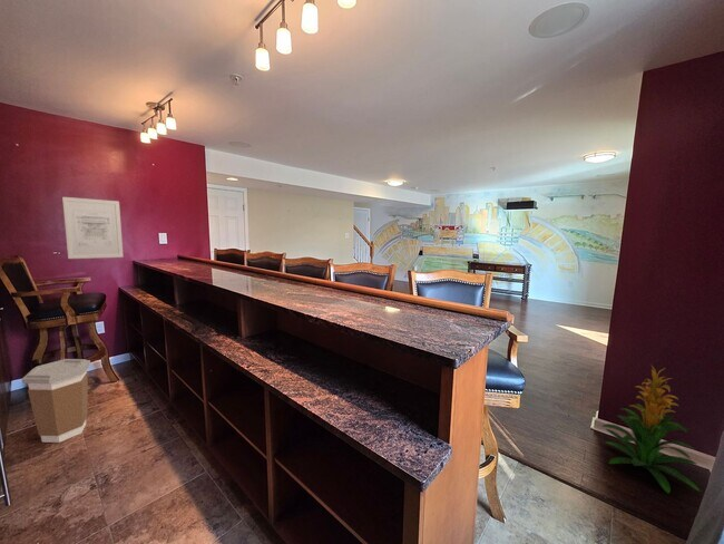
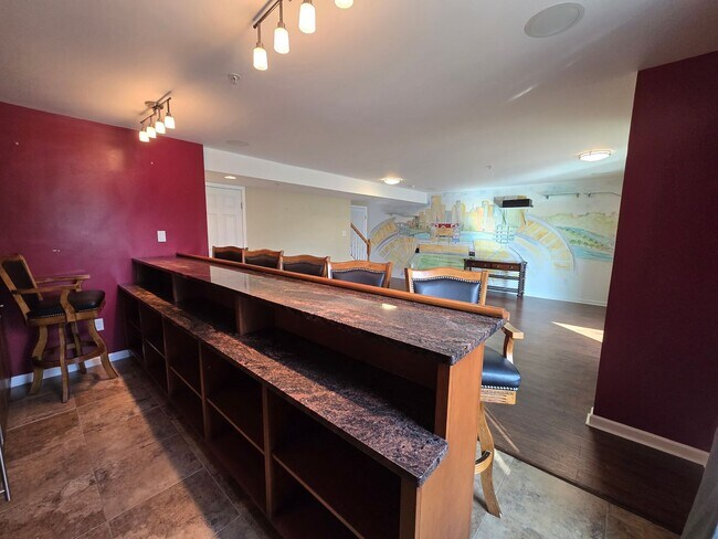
- indoor plant [601,365,702,495]
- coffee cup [21,358,91,444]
- wall art [61,196,125,260]
